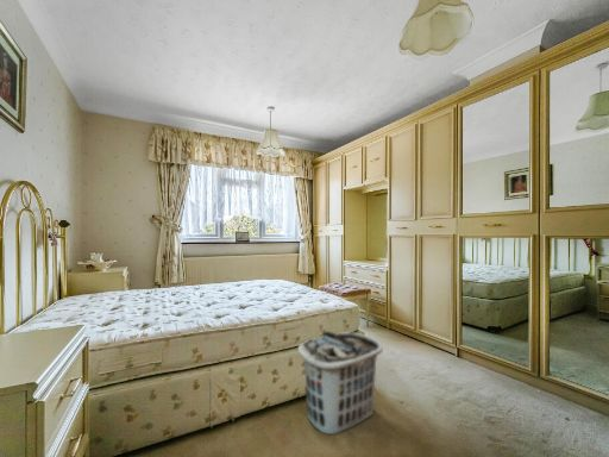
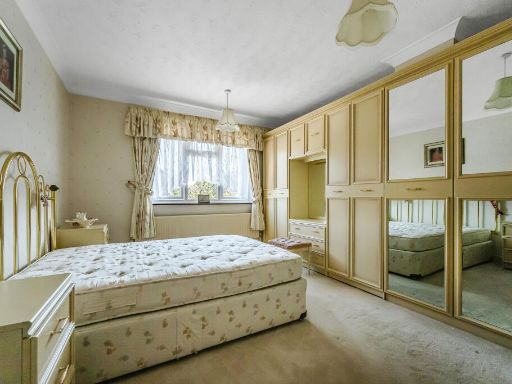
- clothes hamper [296,330,384,436]
